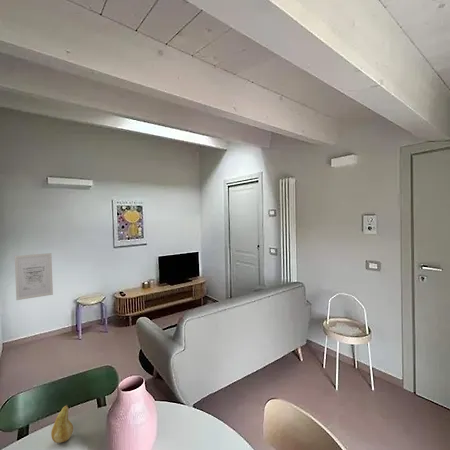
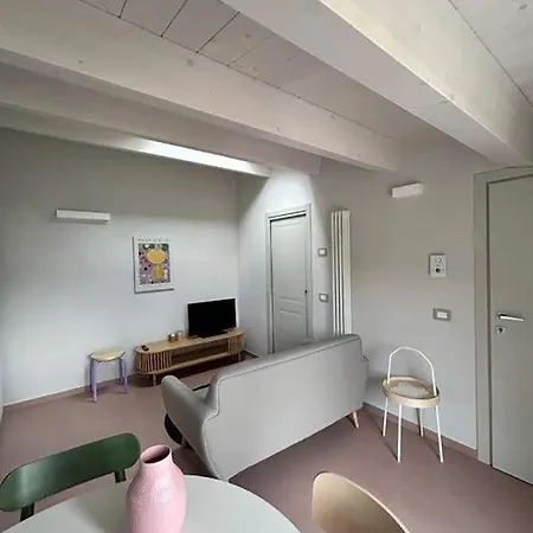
- fruit [50,404,74,444]
- wall art [14,252,54,301]
